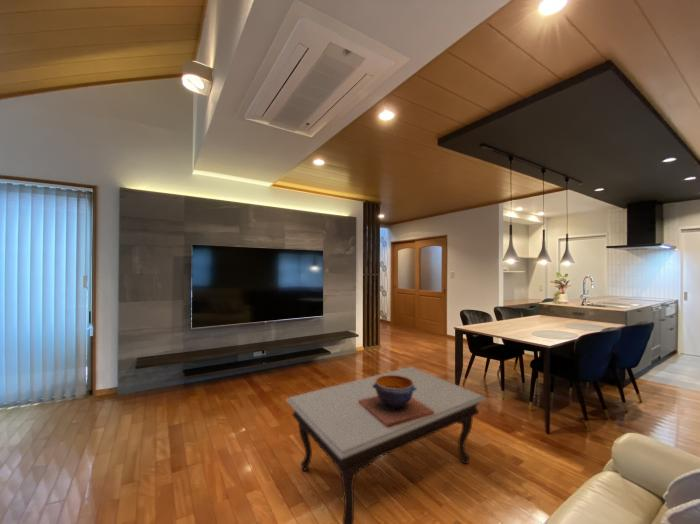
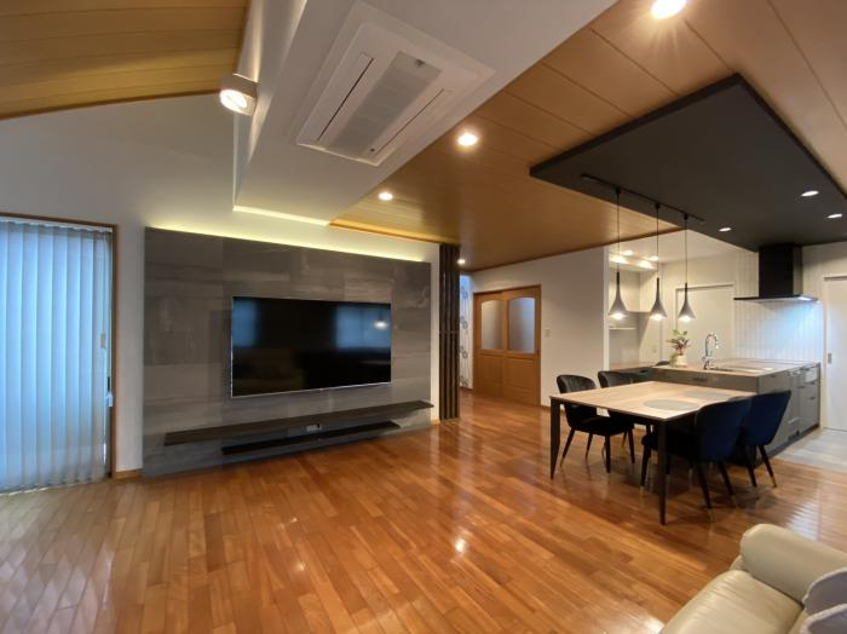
- decorative bowl [358,375,434,428]
- coffee table [285,366,487,524]
